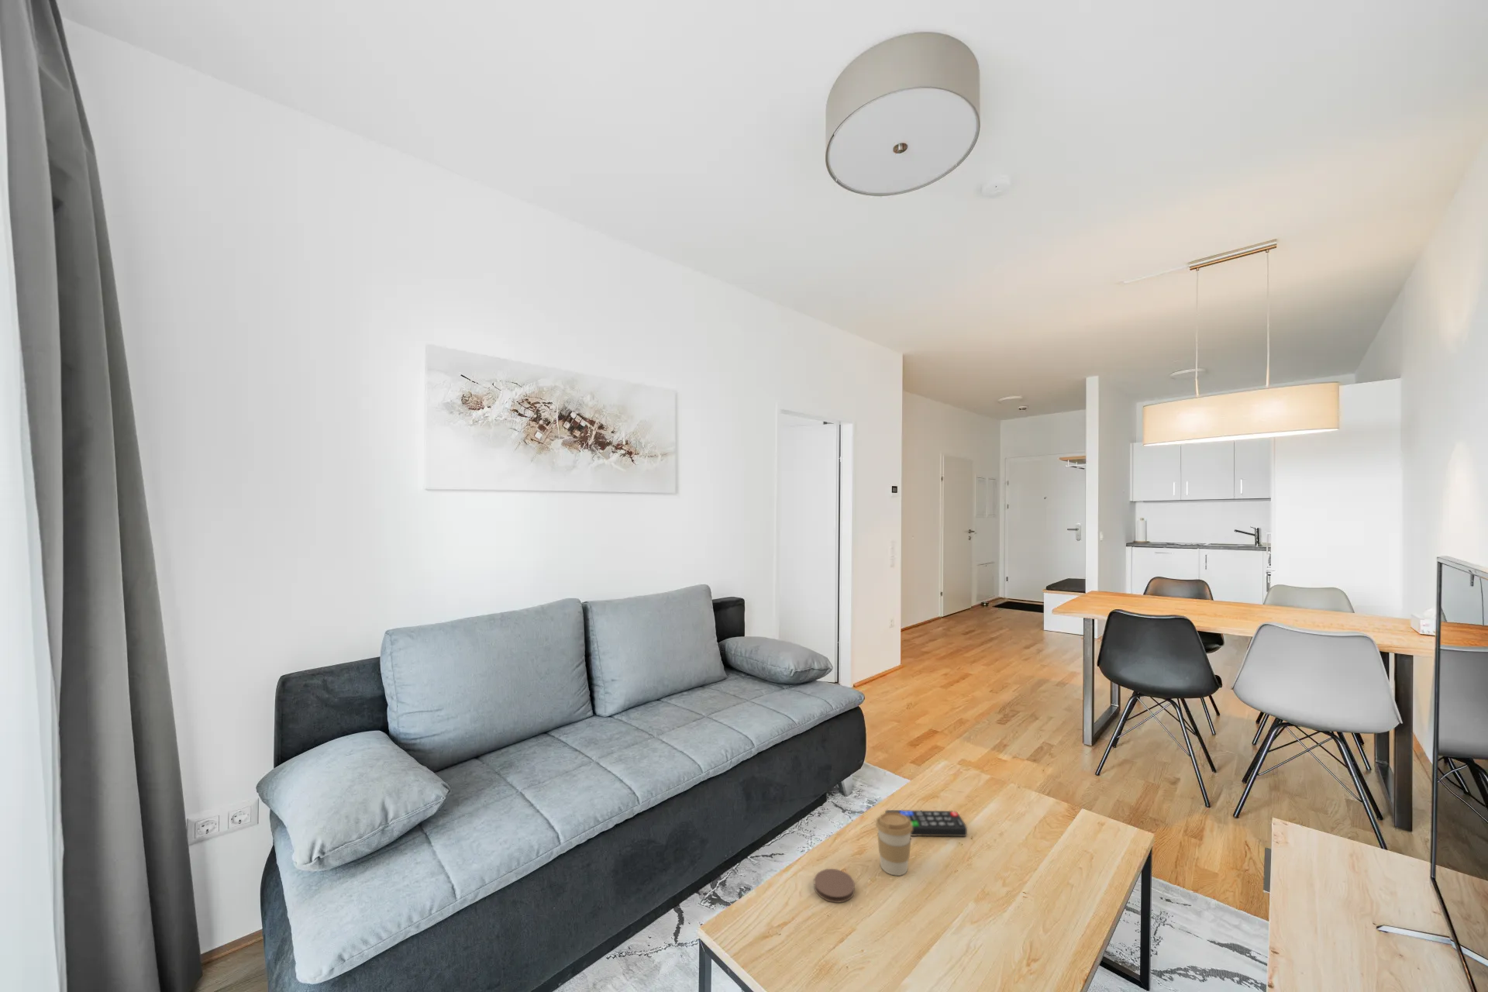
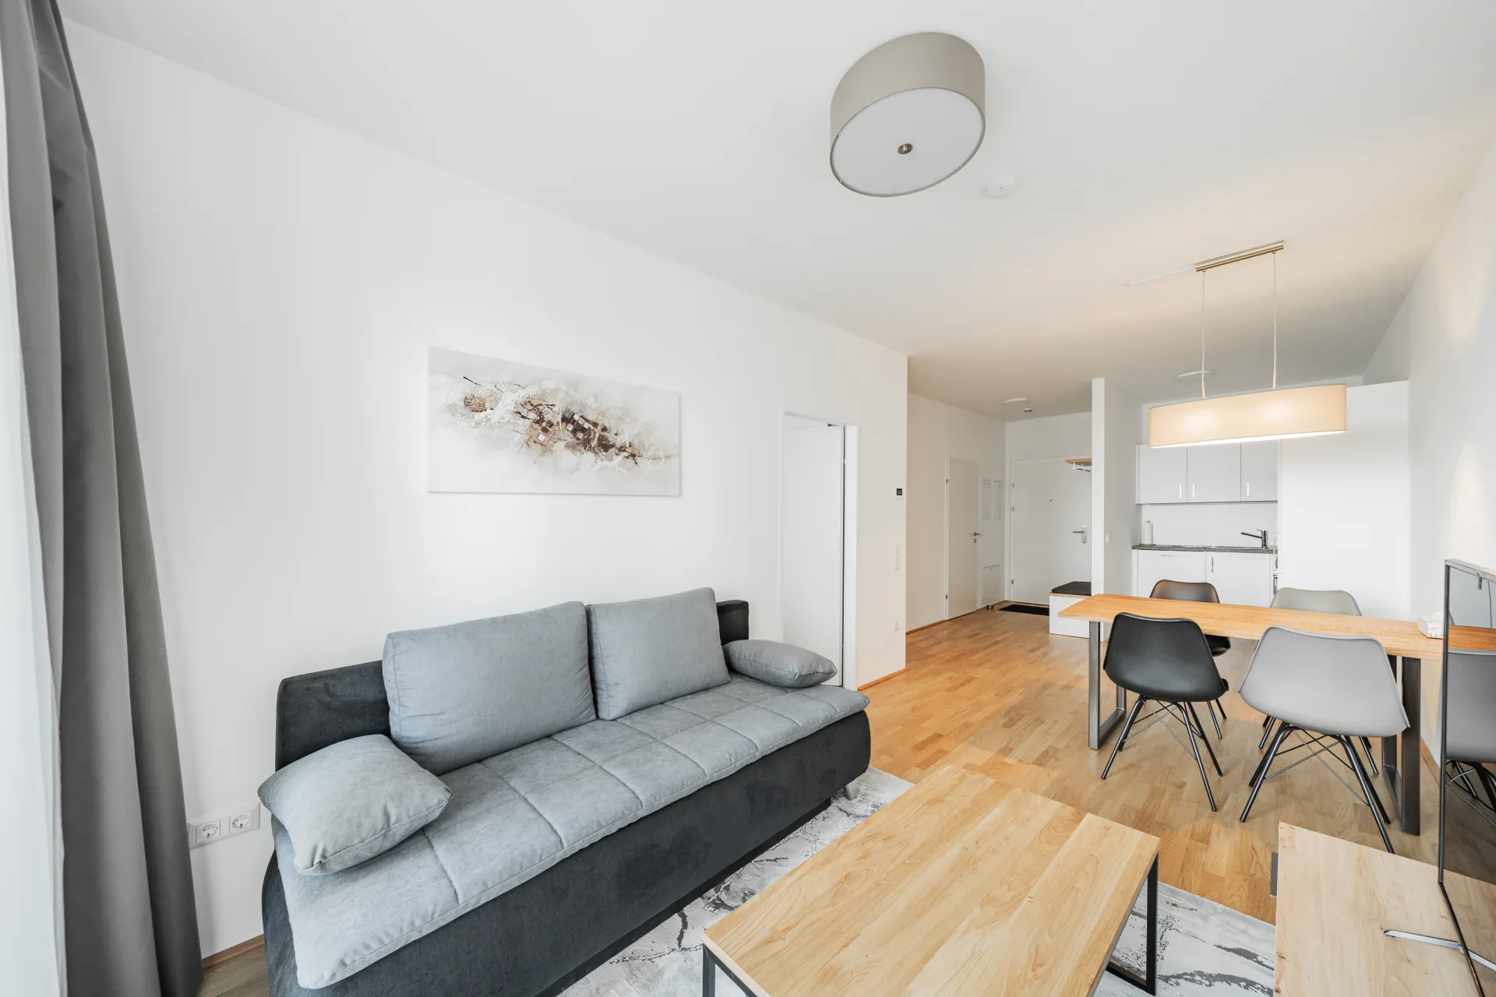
- coaster [813,868,856,903]
- remote control [885,809,968,837]
- coffee cup [875,813,913,877]
